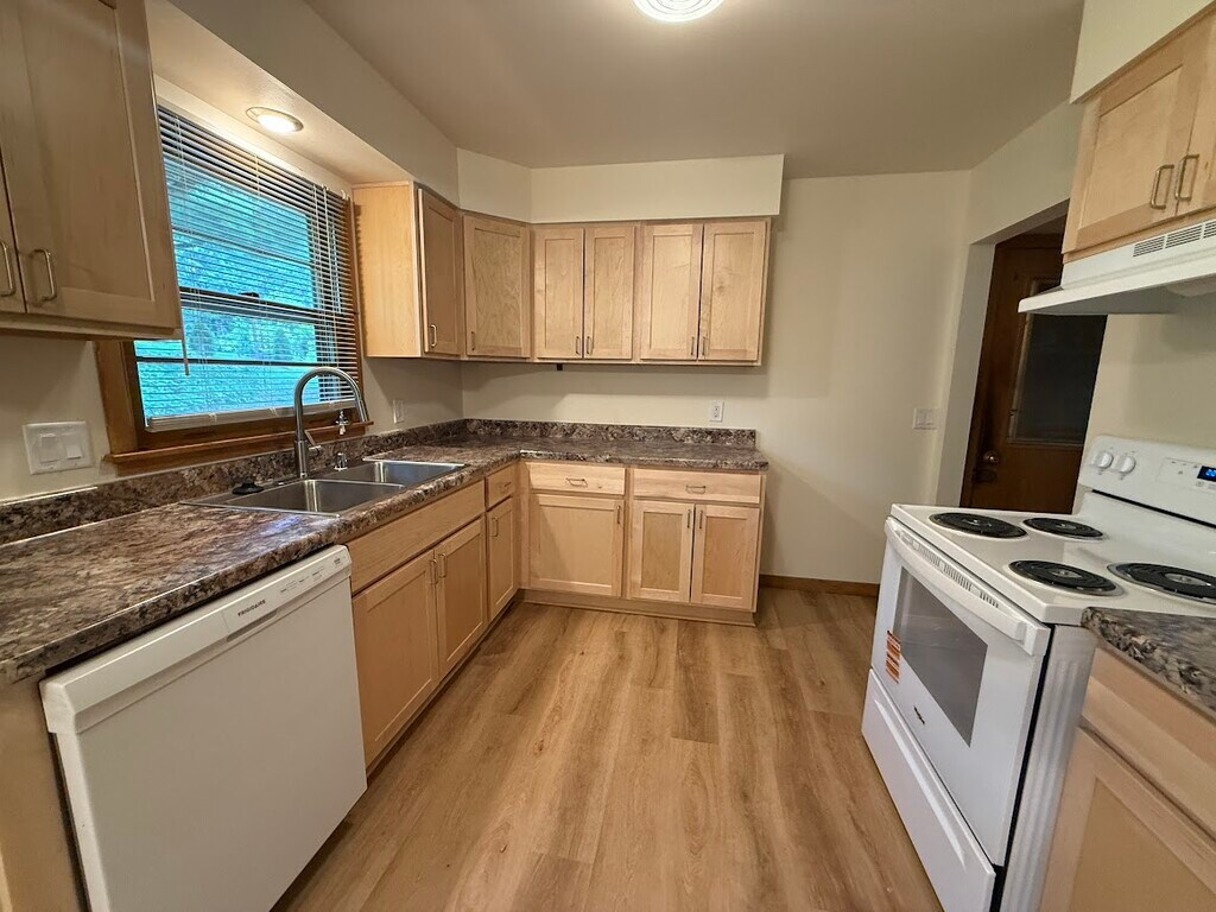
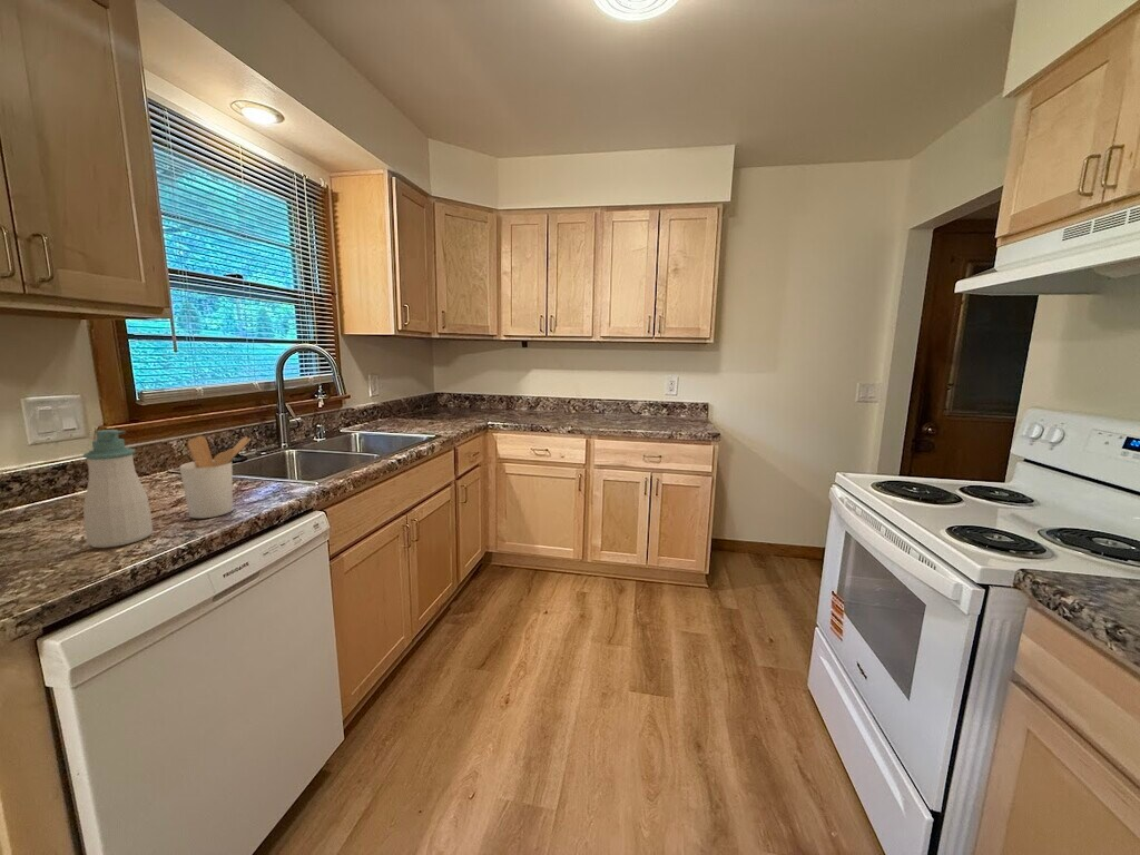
+ utensil holder [179,435,252,519]
+ soap bottle [82,429,154,549]
